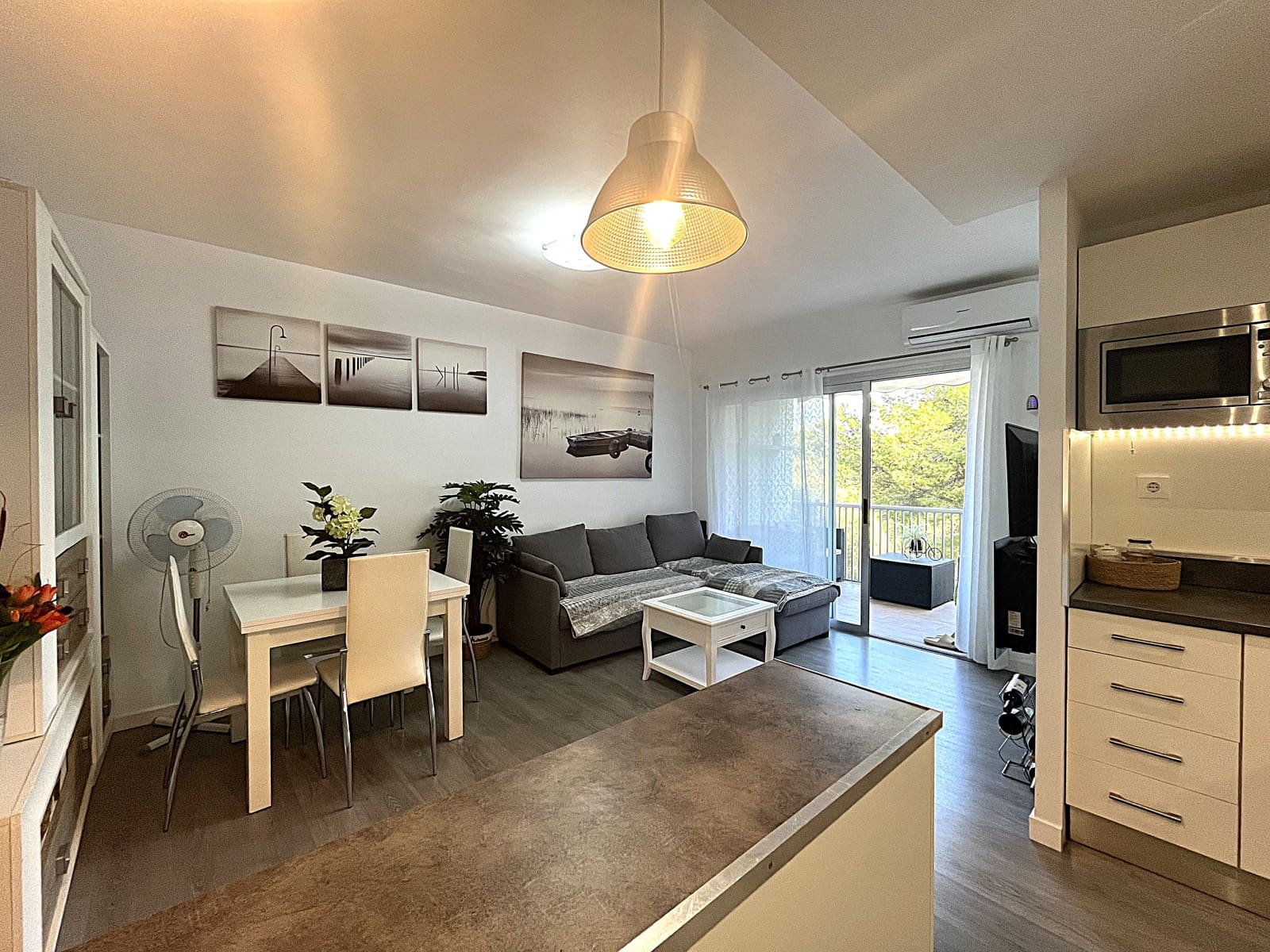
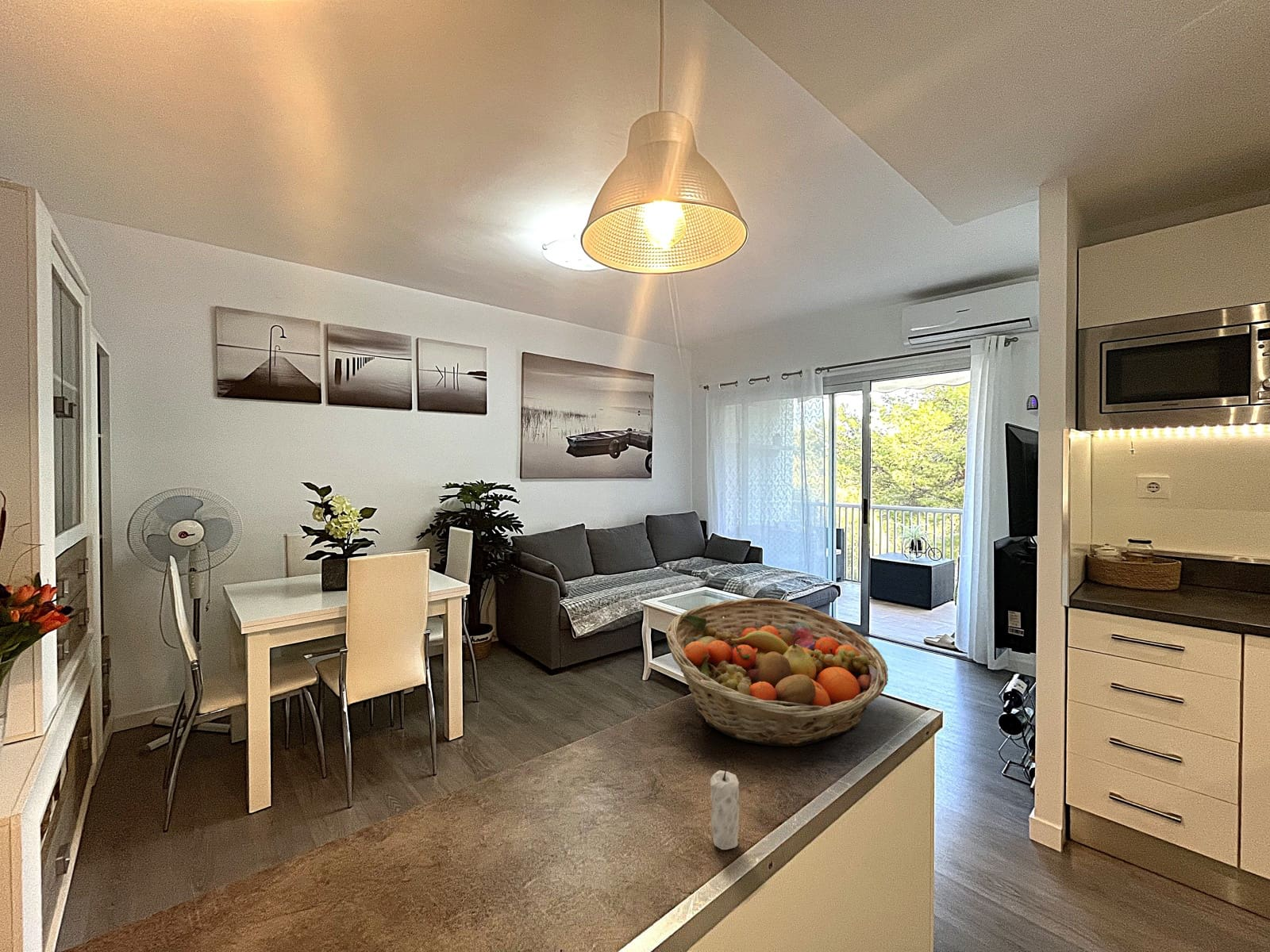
+ fruit basket [665,597,889,747]
+ candle [710,762,740,850]
